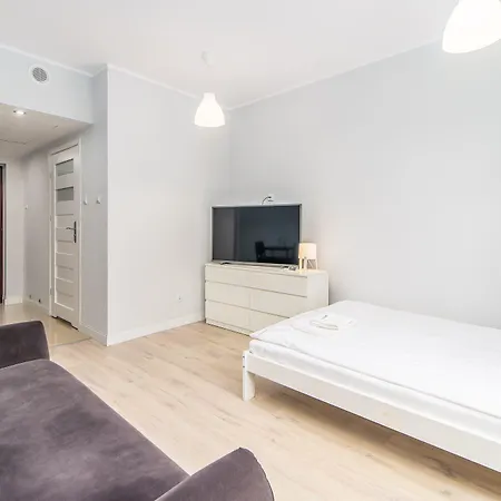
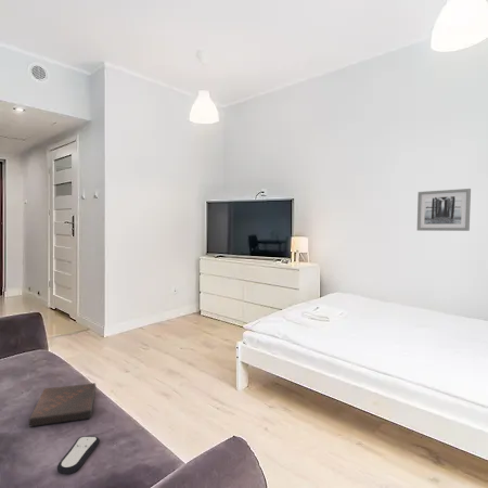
+ wall art [416,188,472,232]
+ remote control [56,435,101,475]
+ book [28,382,97,427]
